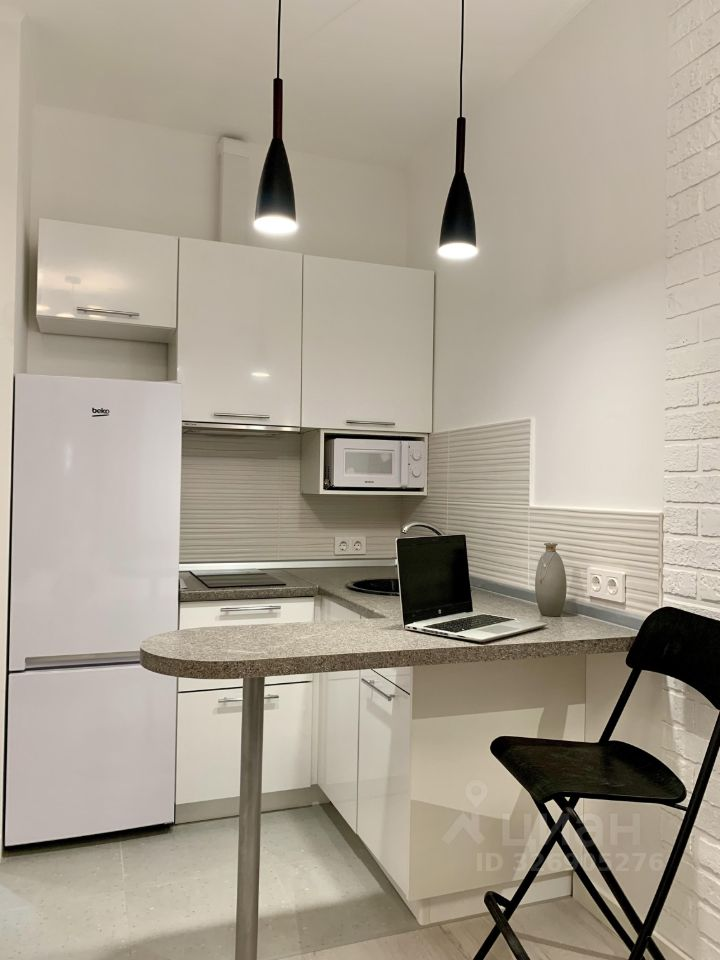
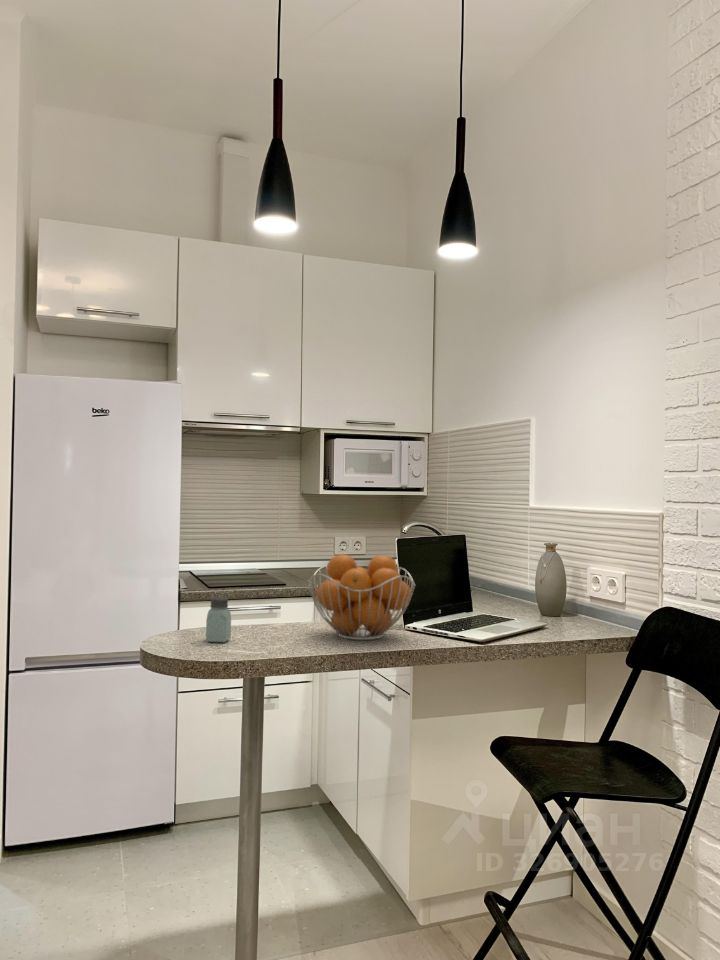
+ saltshaker [205,596,232,643]
+ fruit basket [307,553,416,641]
